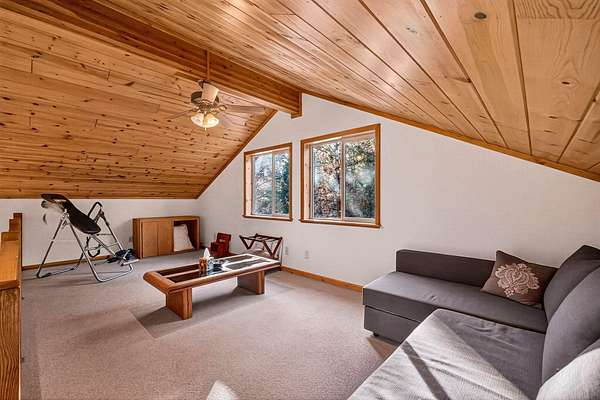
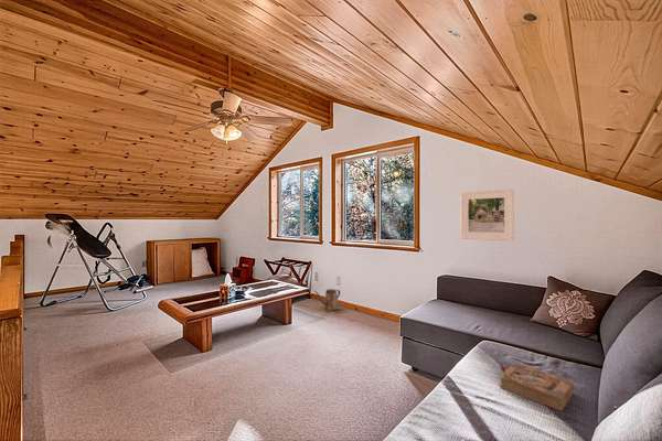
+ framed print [459,189,515,241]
+ book [496,361,575,412]
+ watering can [313,288,341,312]
